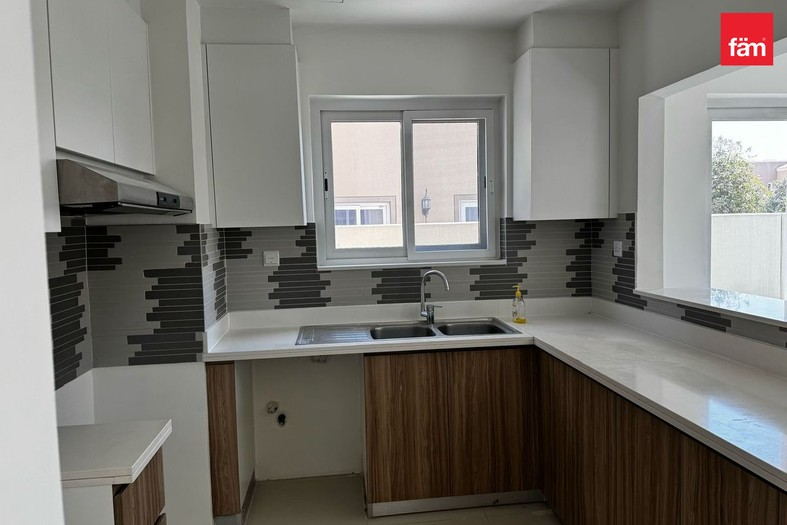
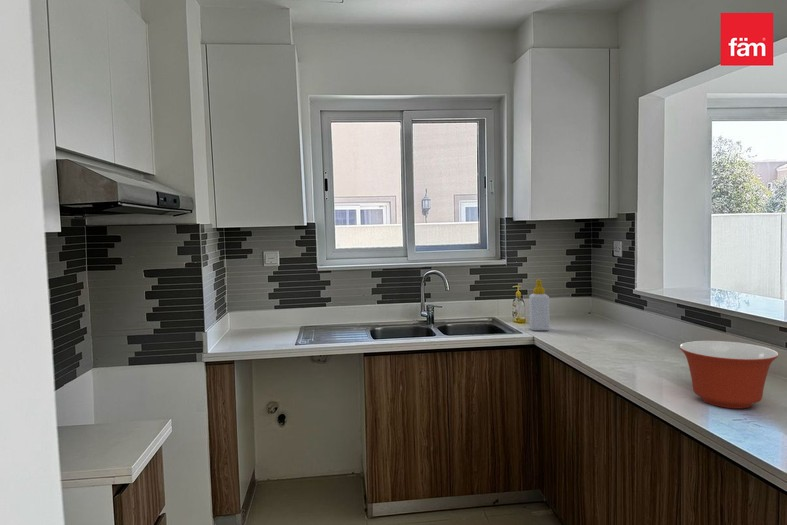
+ soap bottle [528,278,551,331]
+ mixing bowl [678,340,780,410]
